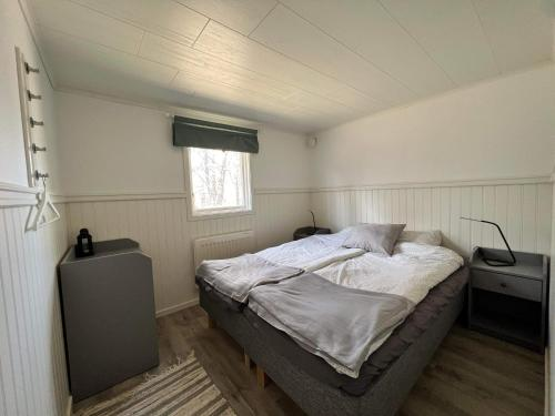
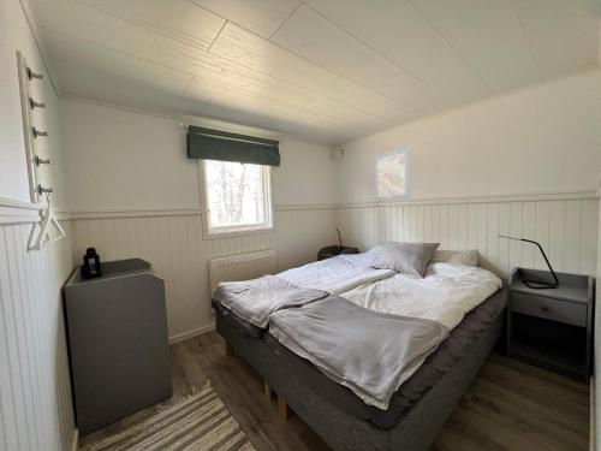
+ wall art [373,147,411,202]
